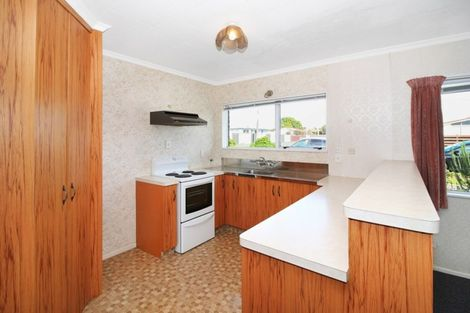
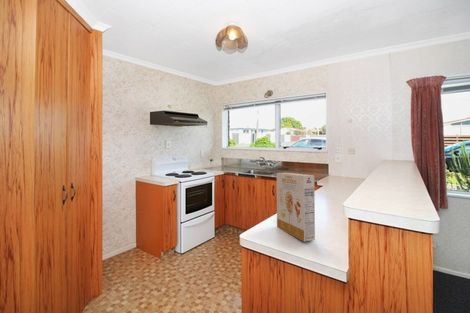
+ cereal box [276,172,316,242]
